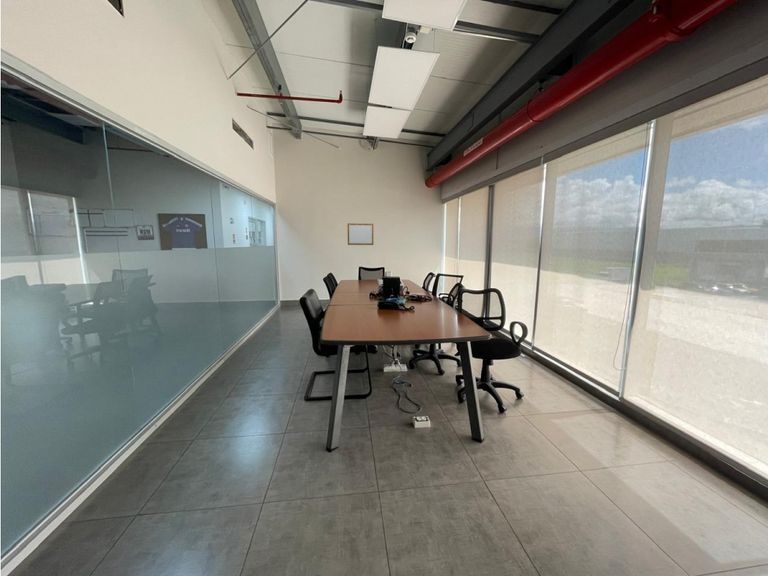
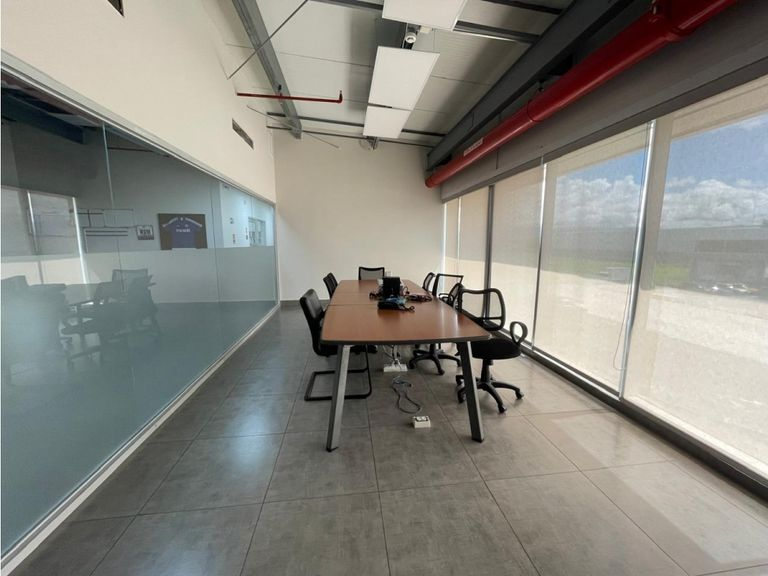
- writing board [347,222,374,246]
